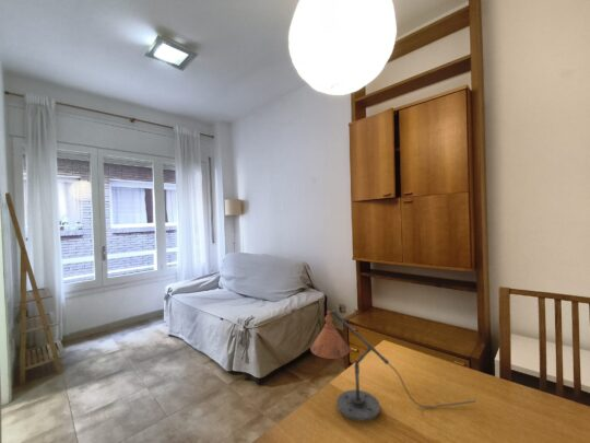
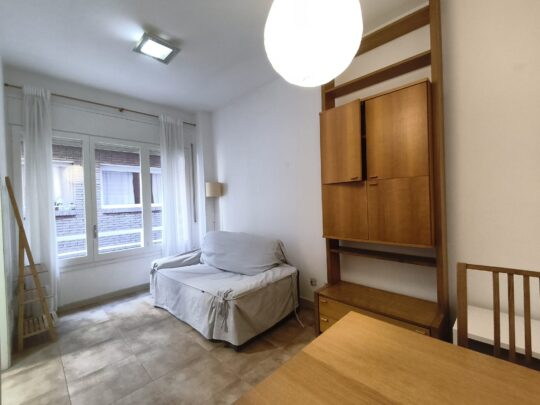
- desk lamp [309,308,476,422]
